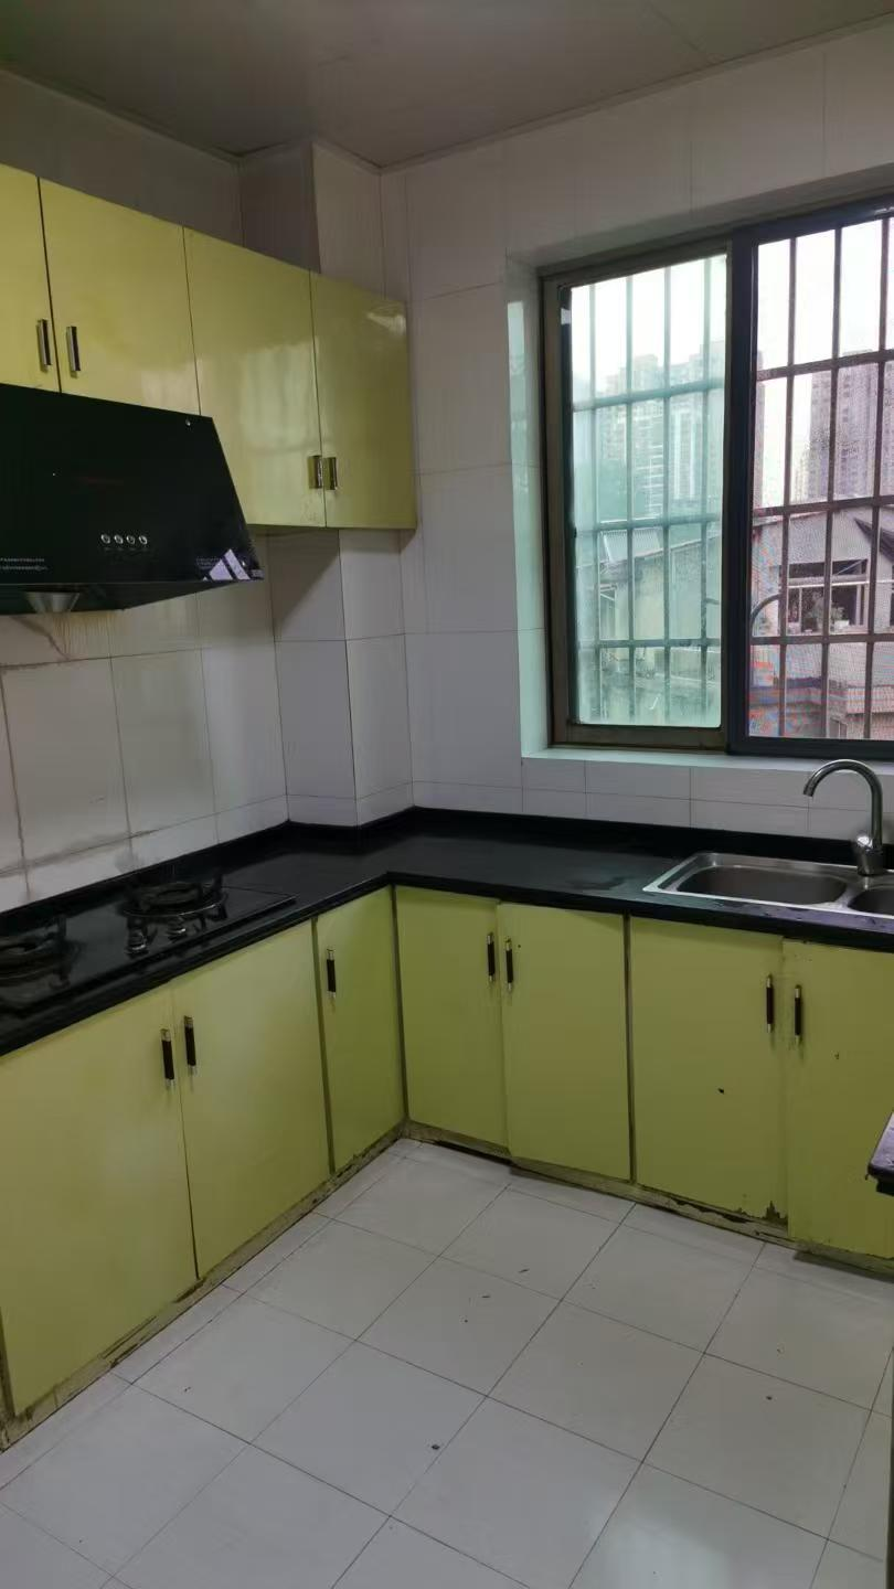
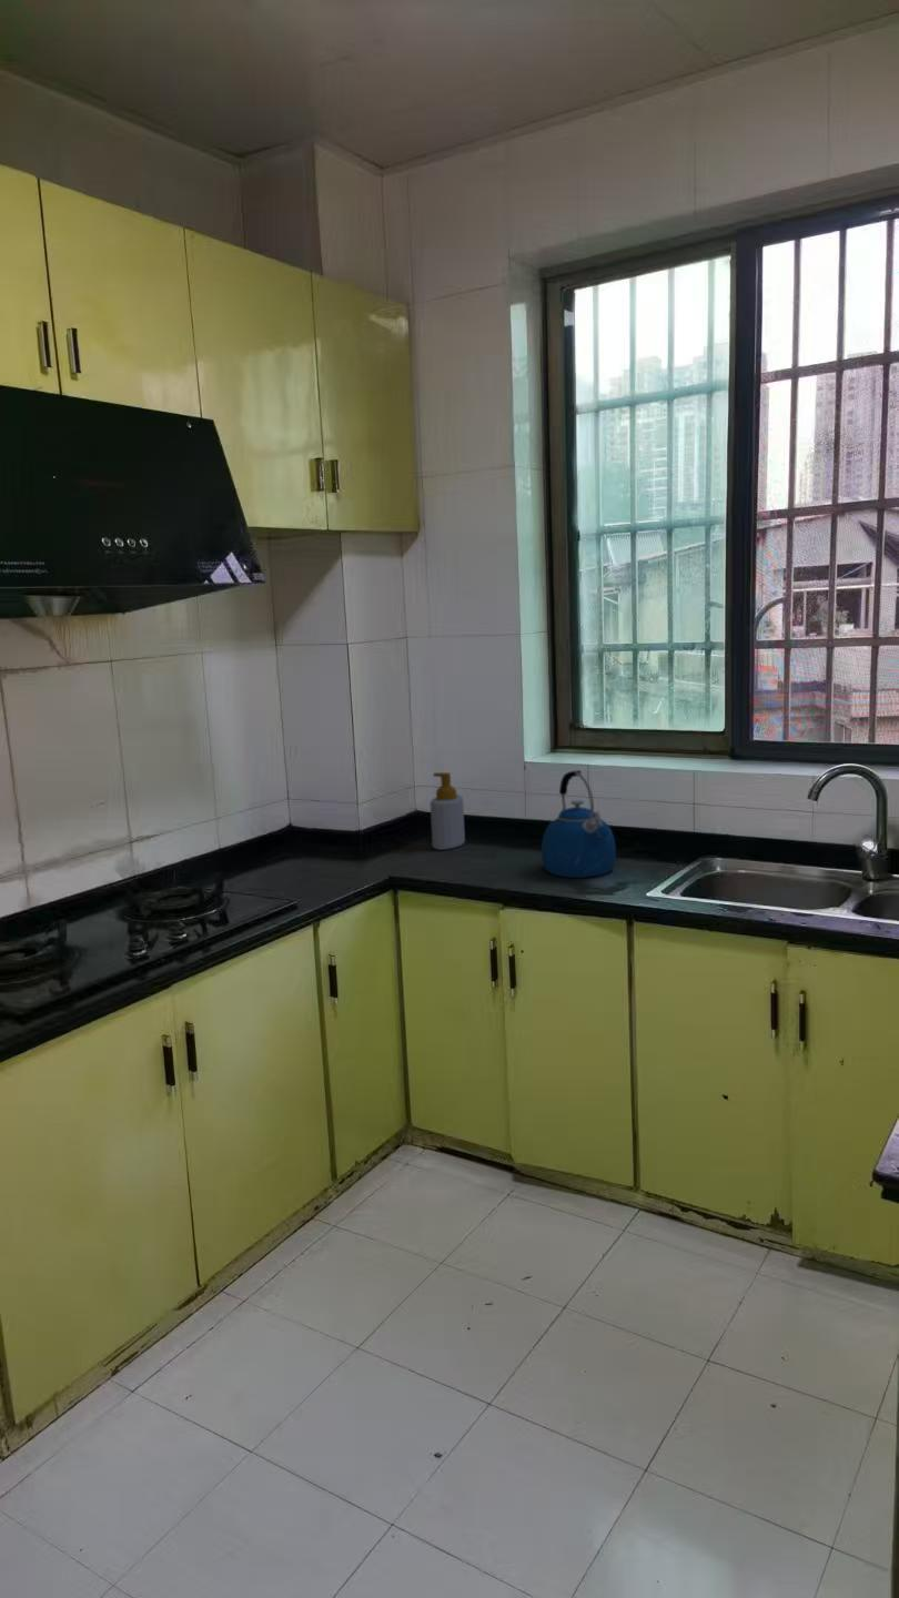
+ kettle [541,769,617,879]
+ soap bottle [430,771,466,851]
